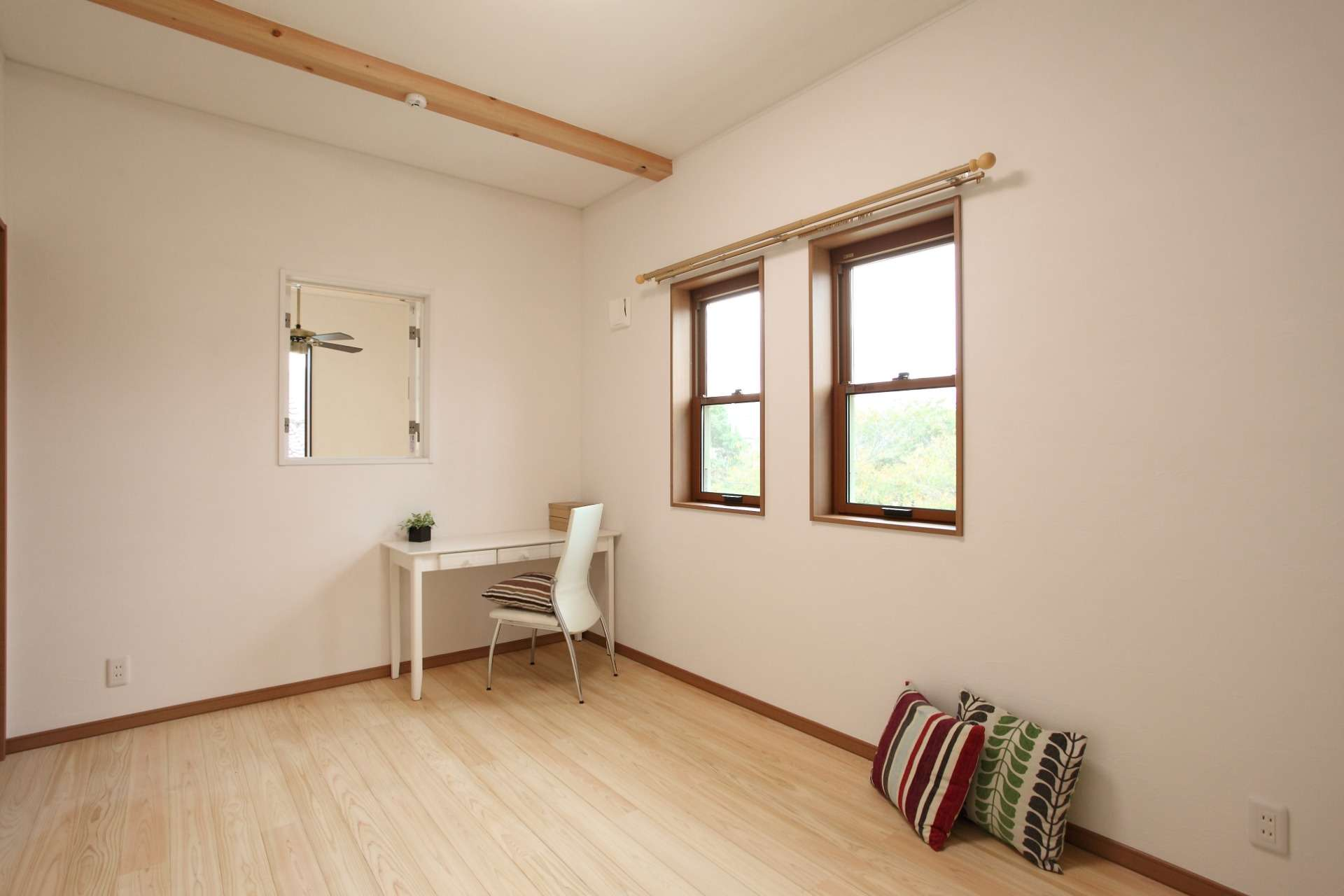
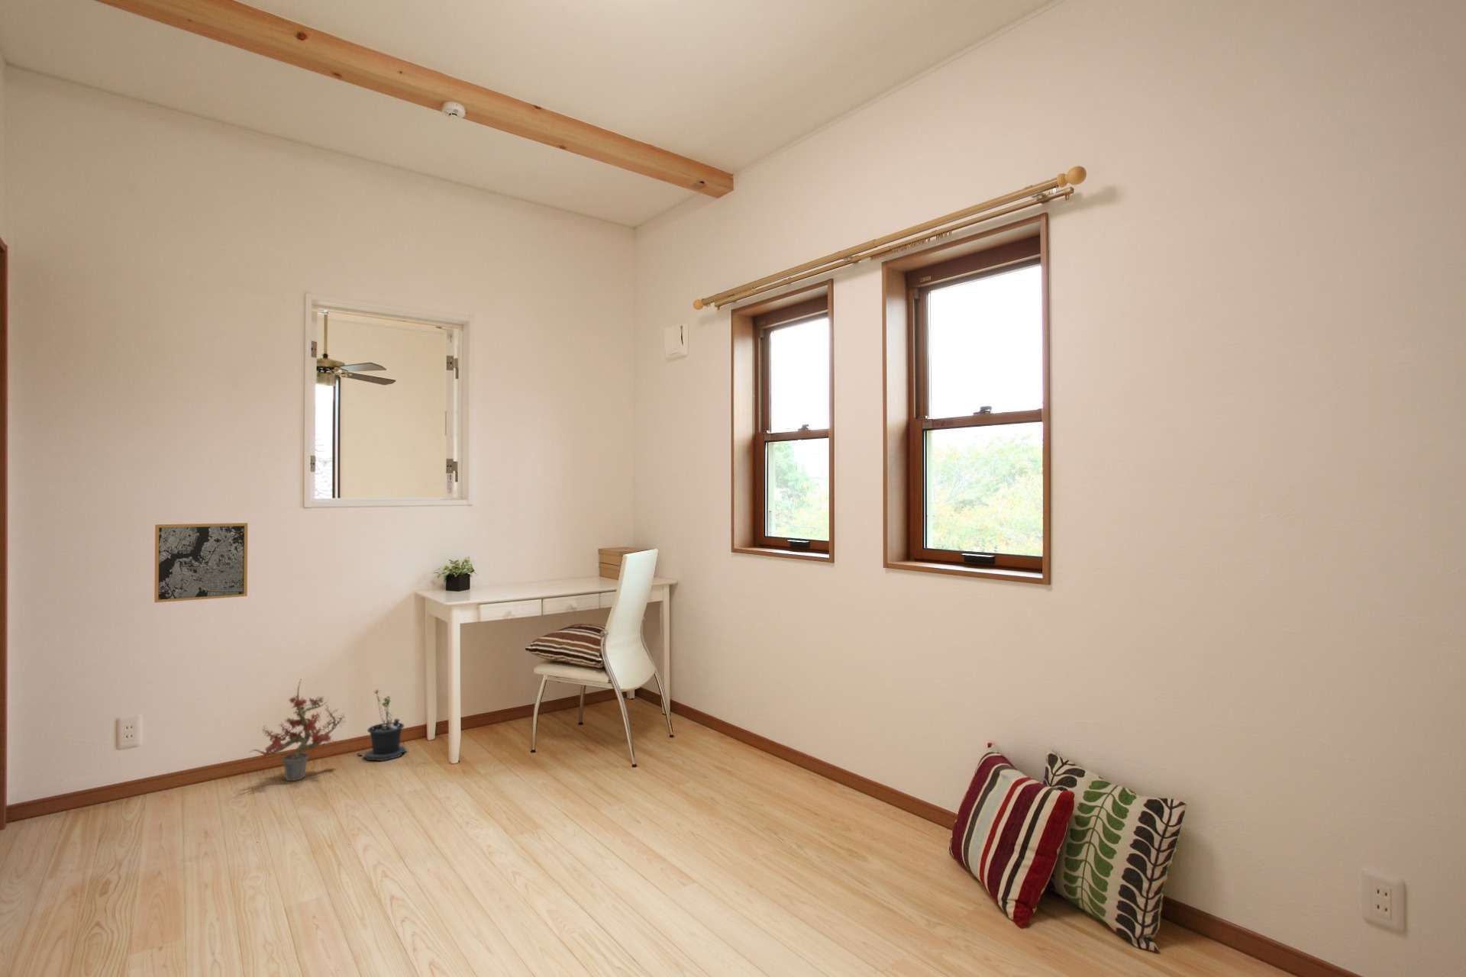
+ wall art [154,522,249,604]
+ potted plant [357,688,408,762]
+ potted plant [249,678,346,782]
